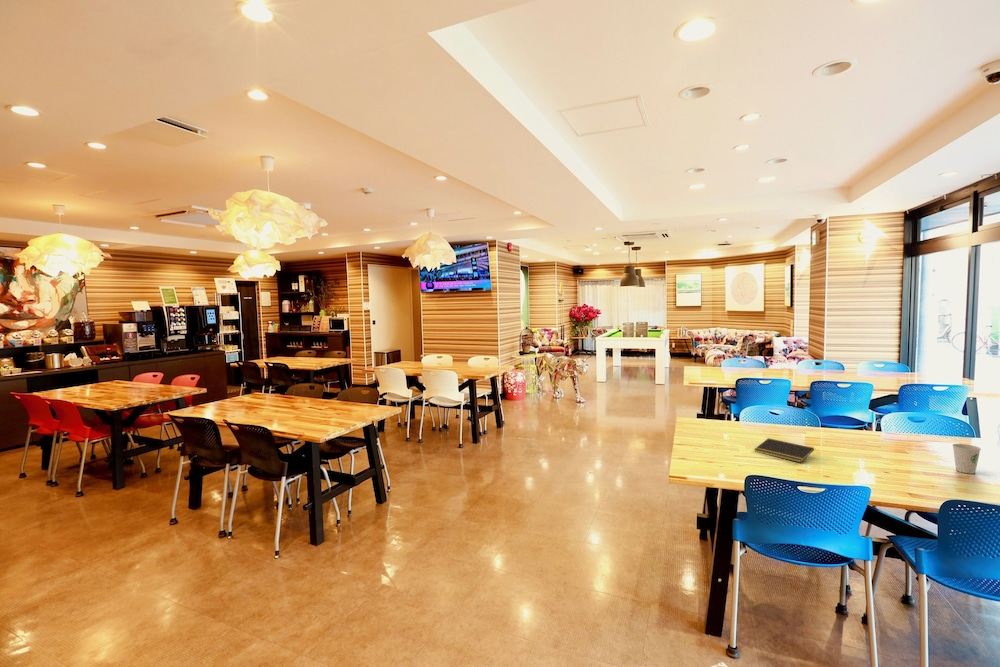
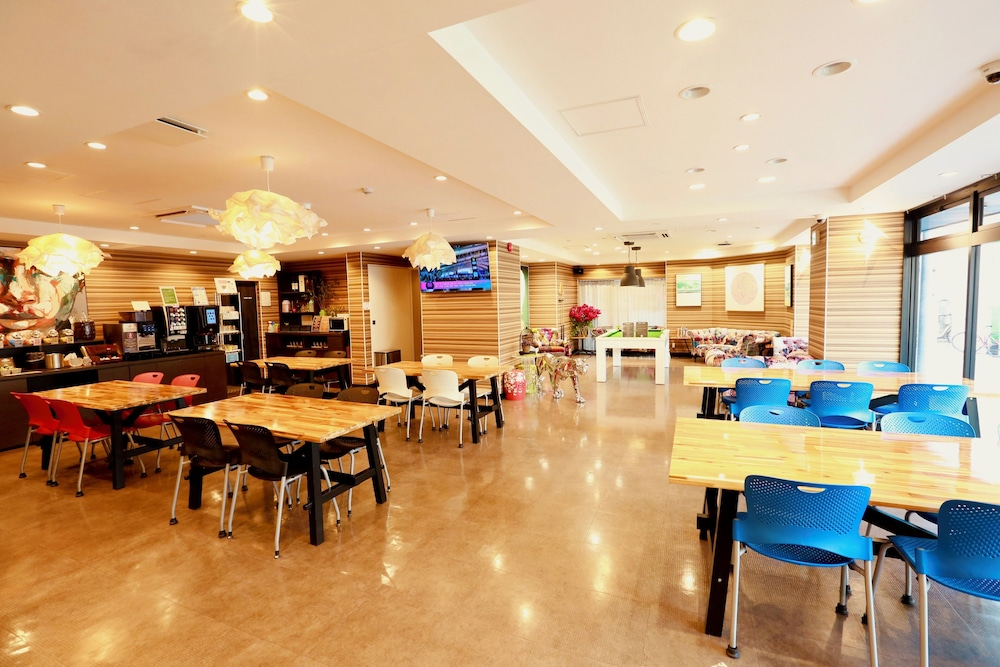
- notepad [753,437,815,464]
- paper cup [951,443,982,475]
